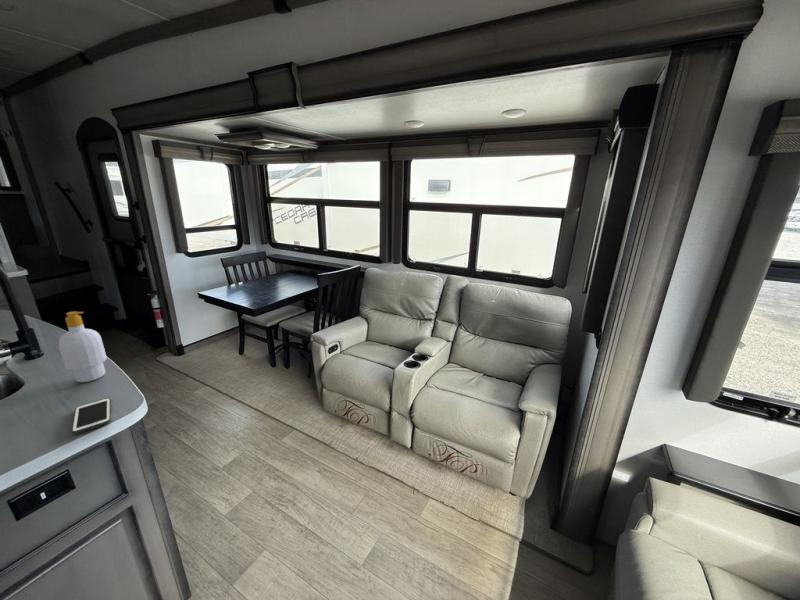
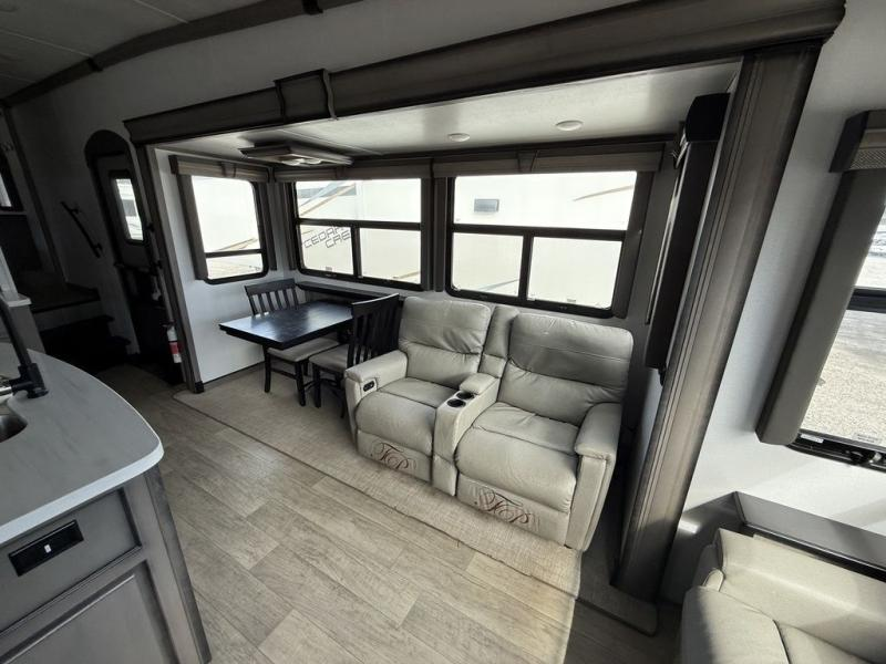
- soap bottle [58,310,108,383]
- cell phone [71,397,112,435]
